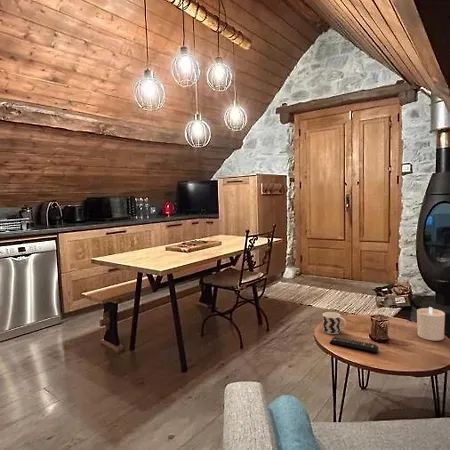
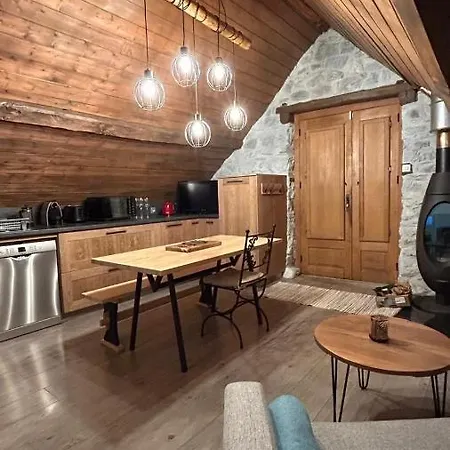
- remote control [329,336,380,354]
- candle [416,306,446,342]
- cup [322,311,347,335]
